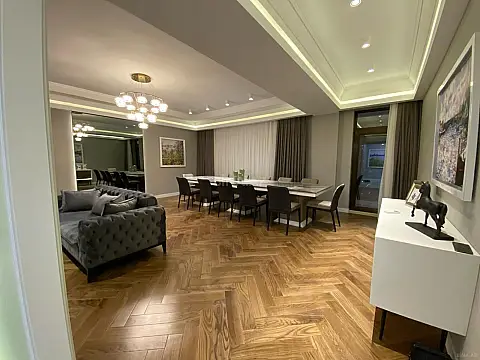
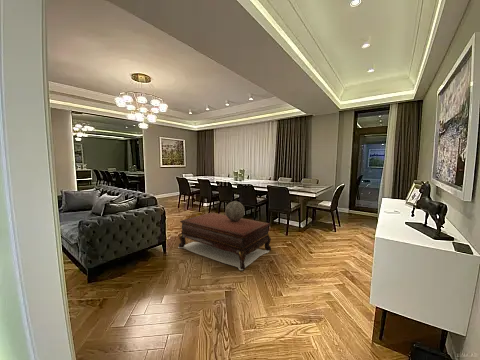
+ decorative sphere [224,200,246,221]
+ coffee table [177,212,272,271]
